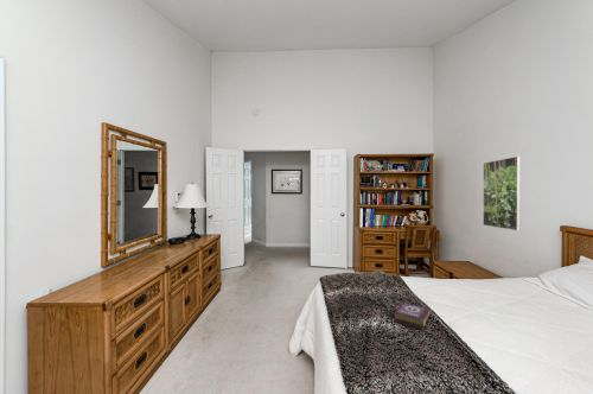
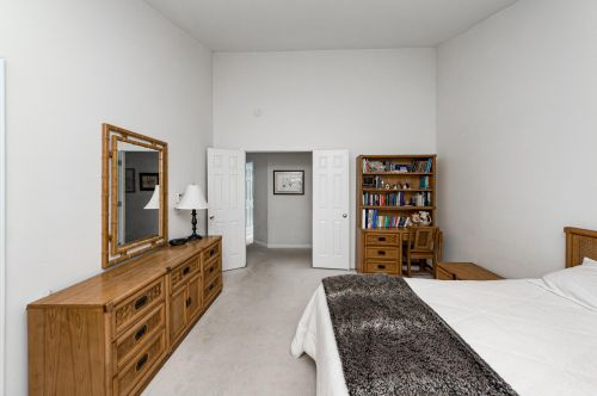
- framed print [482,155,522,231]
- book [393,301,431,330]
